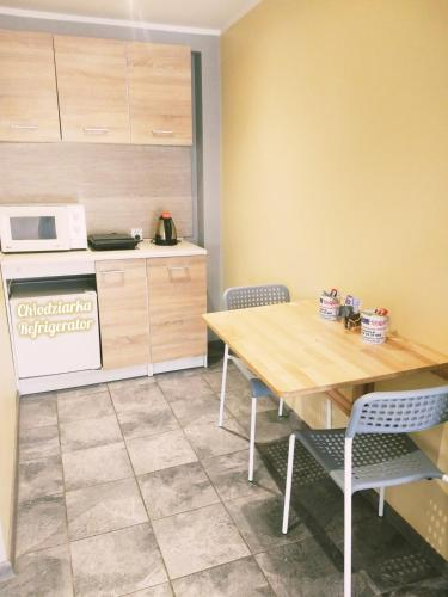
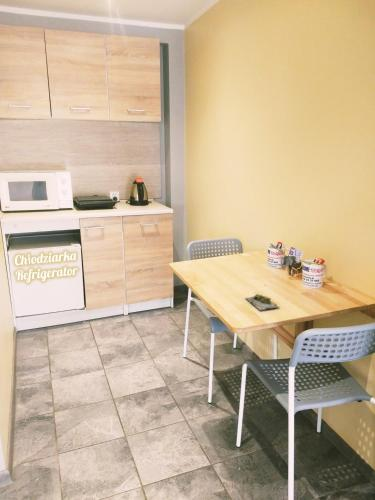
+ succulent plant [244,293,280,311]
